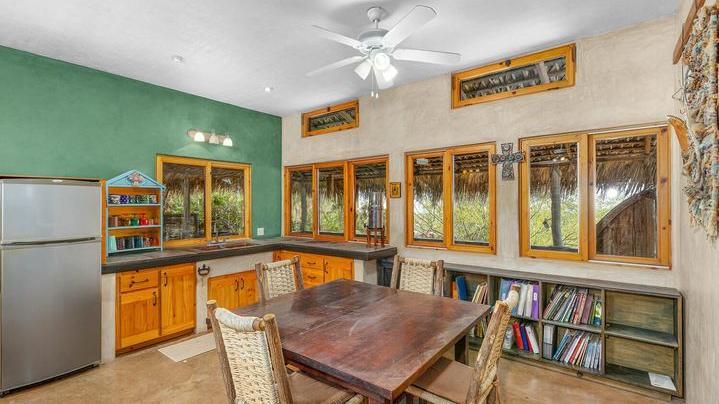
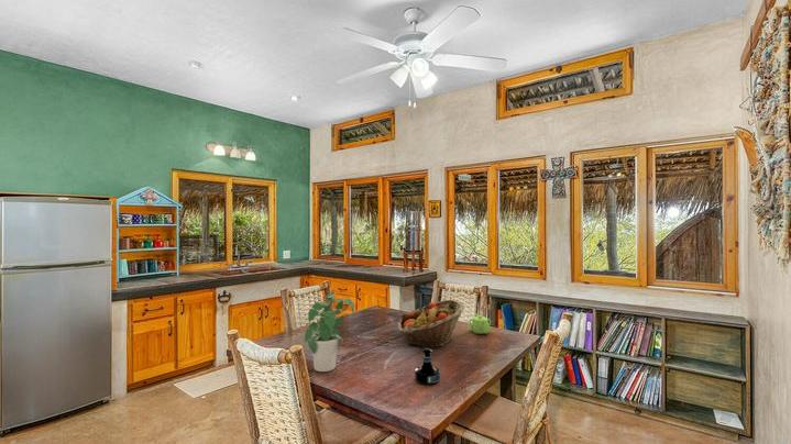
+ fruit basket [397,299,465,349]
+ teapot [469,312,492,334]
+ potted plant [303,290,355,373]
+ tequila bottle [414,347,441,386]
